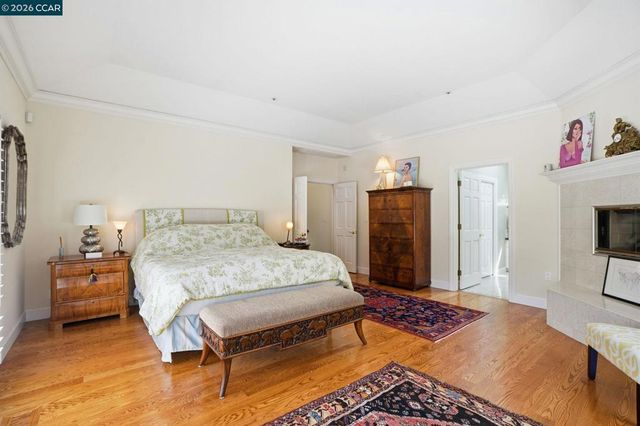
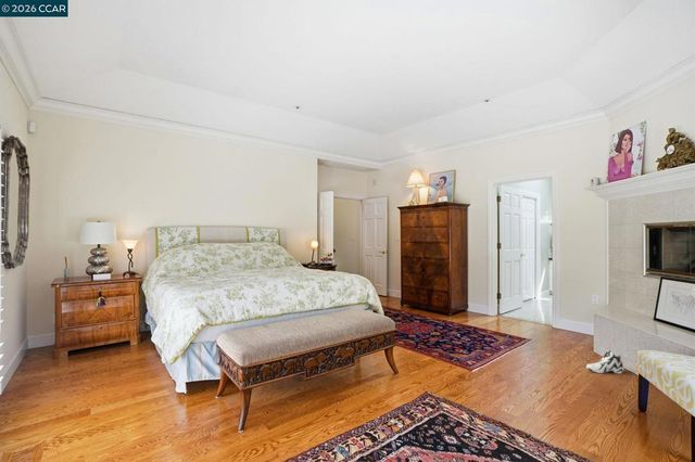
+ sneaker [585,349,624,374]
